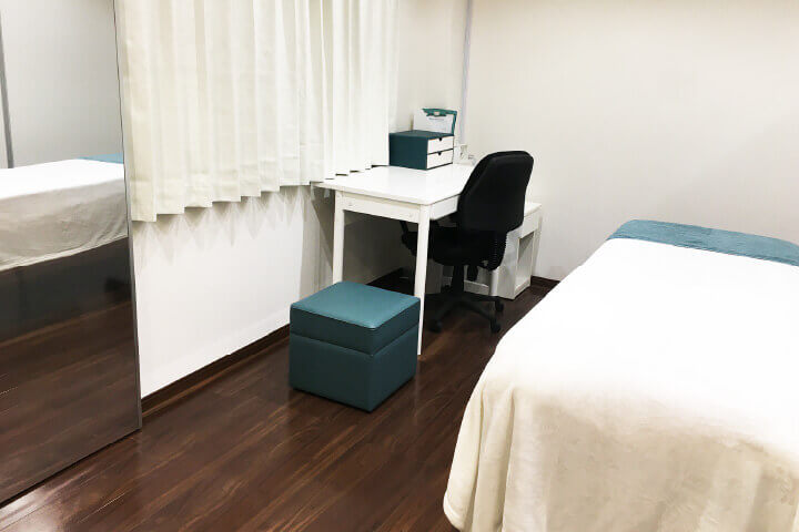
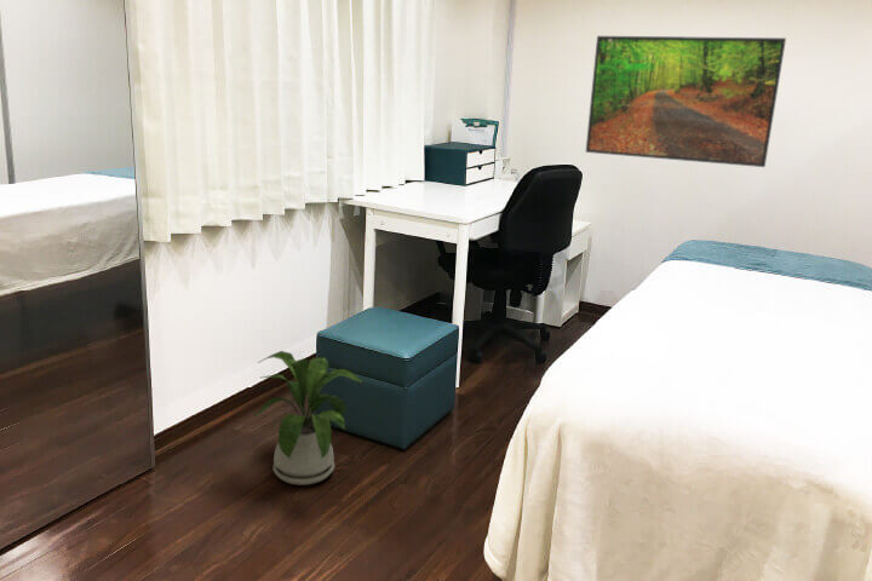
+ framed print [585,35,787,168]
+ house plant [256,350,365,487]
